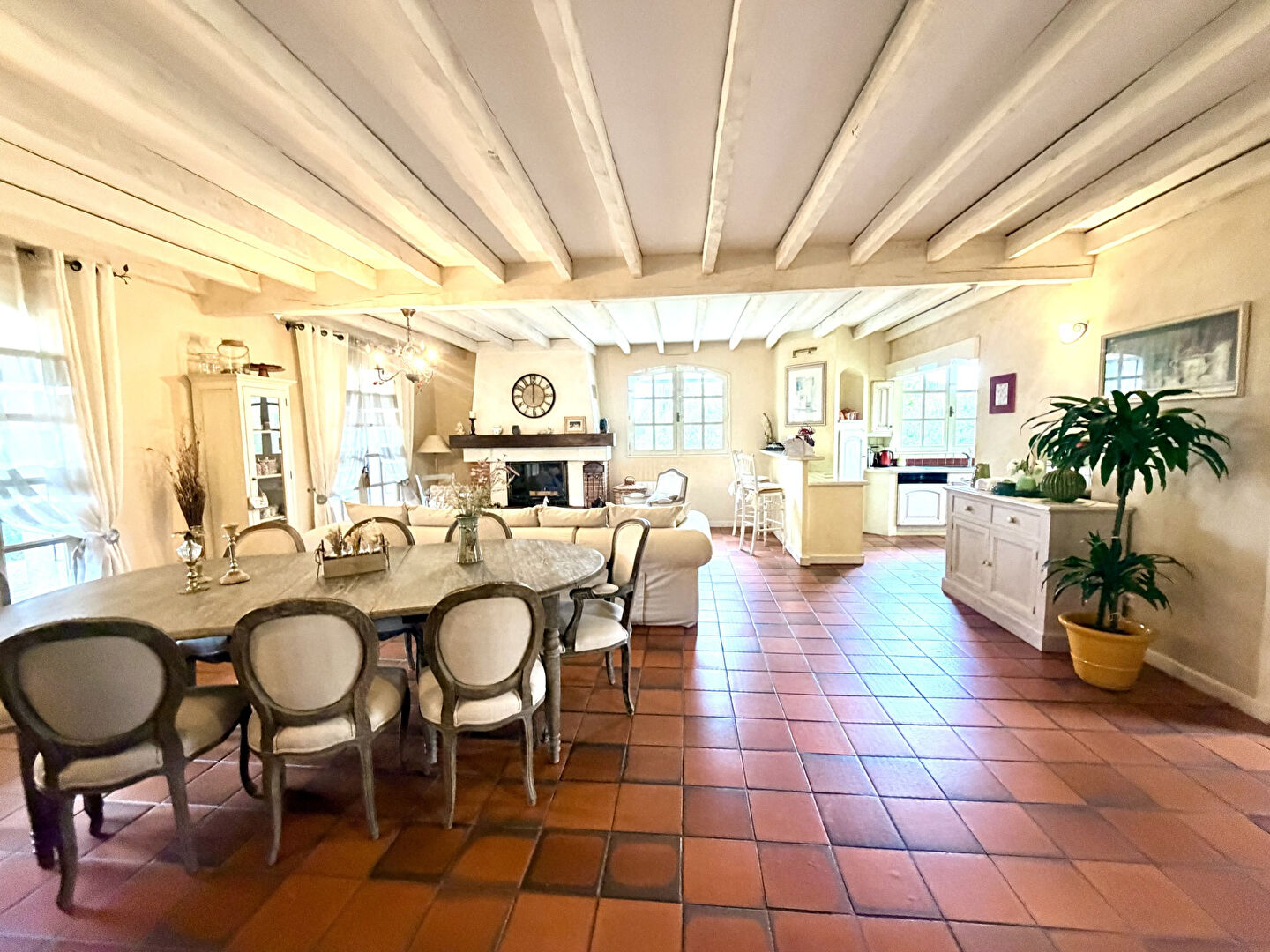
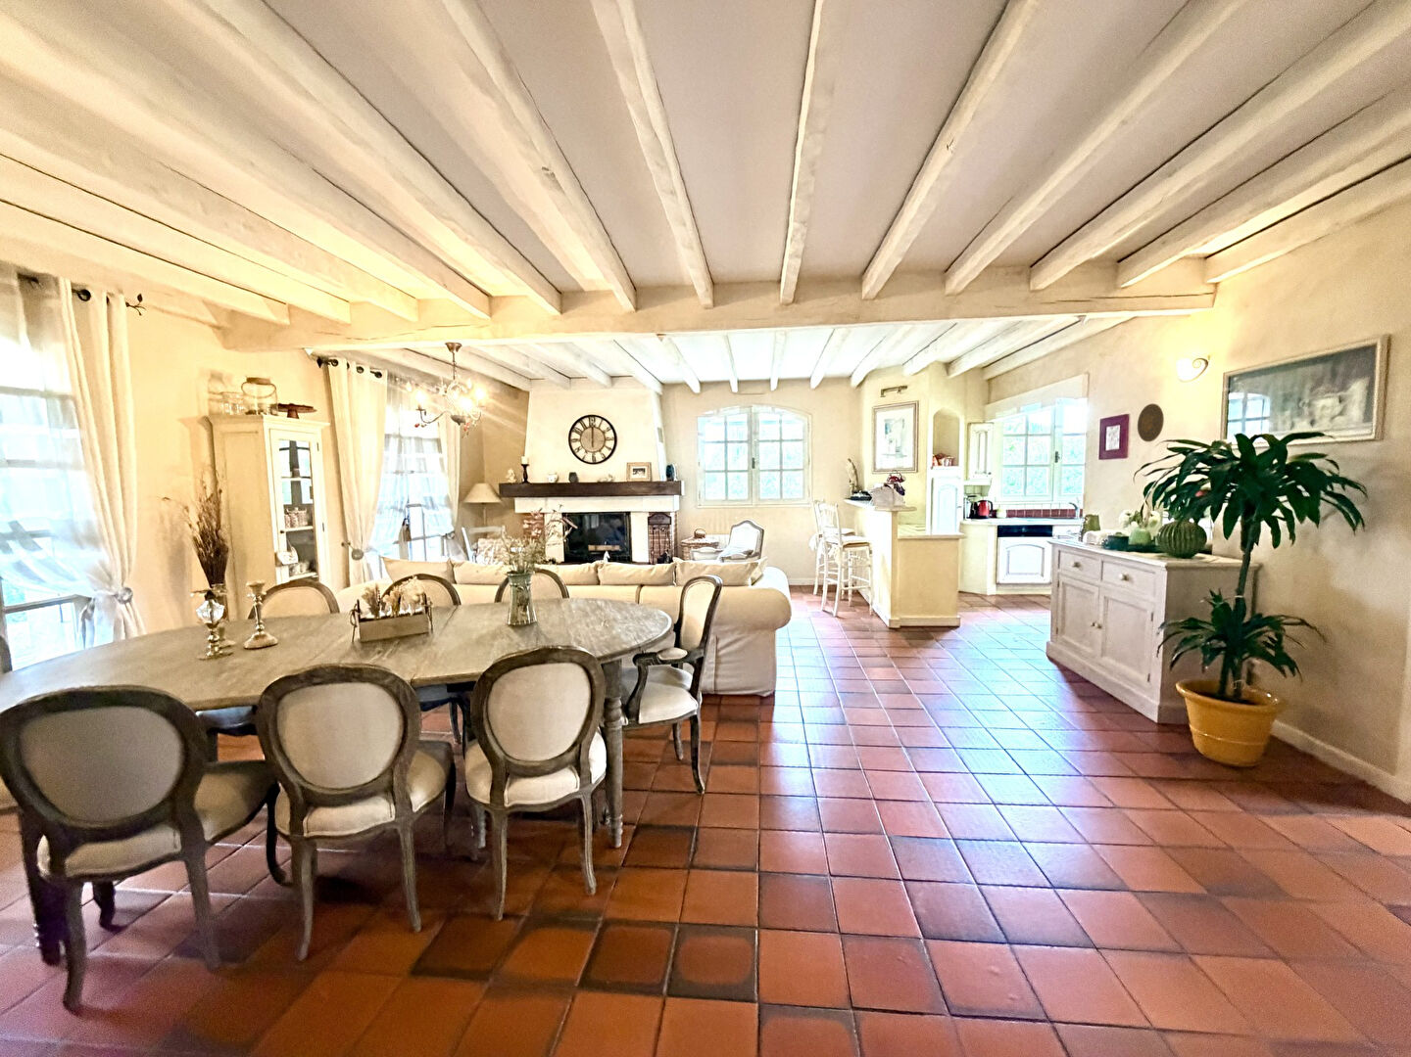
+ decorative plate [1137,403,1165,442]
